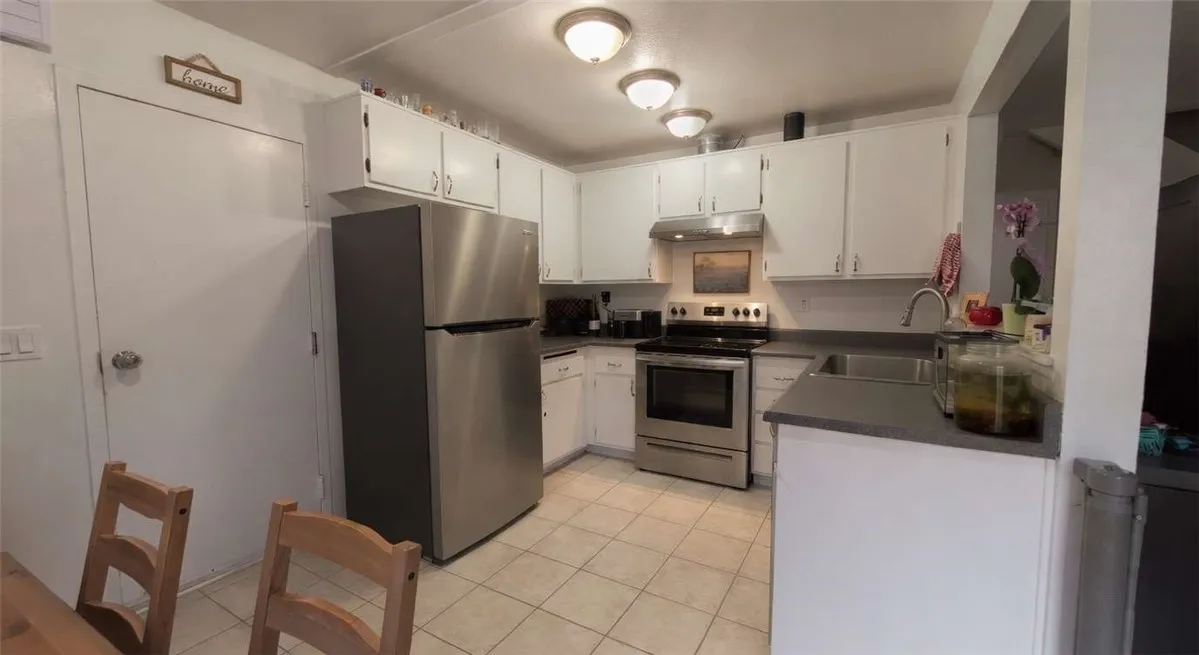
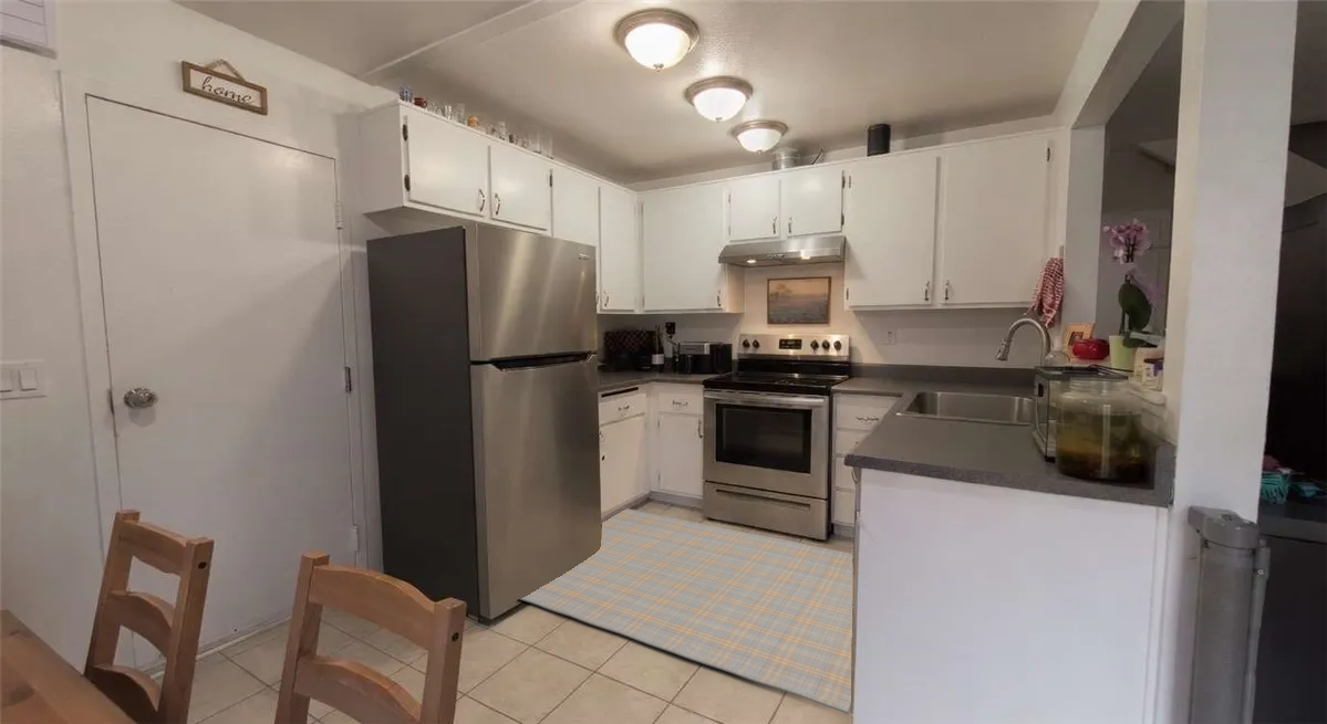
+ rug [519,507,853,715]
